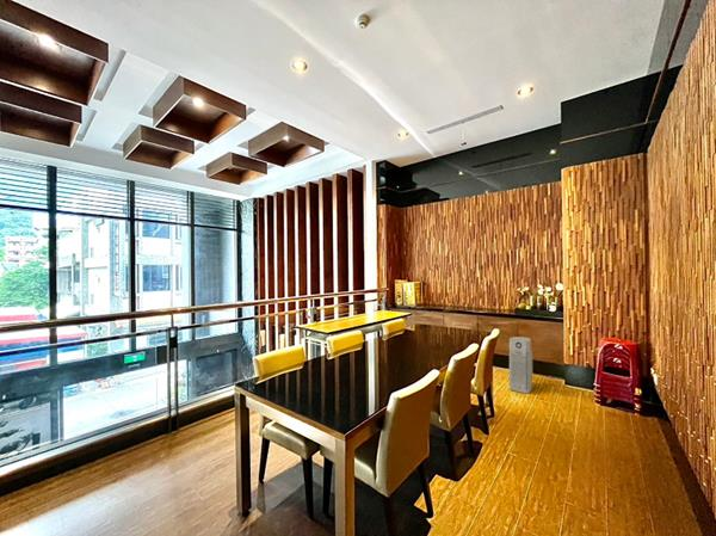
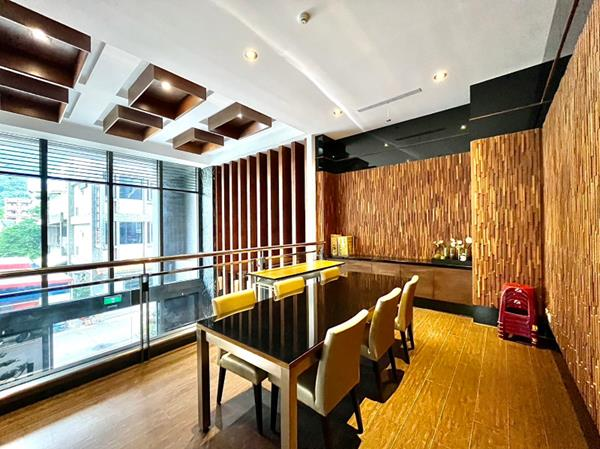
- air purifier [508,335,533,395]
